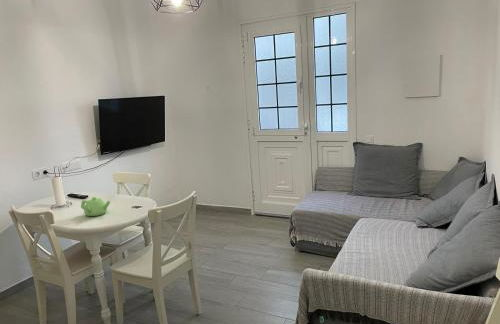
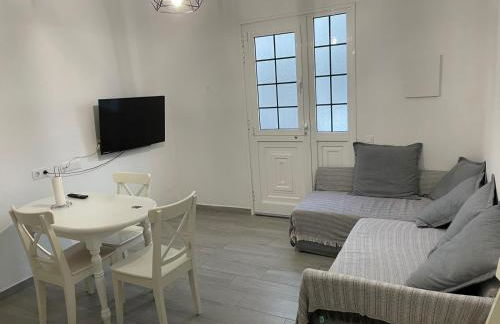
- teapot [80,196,112,217]
